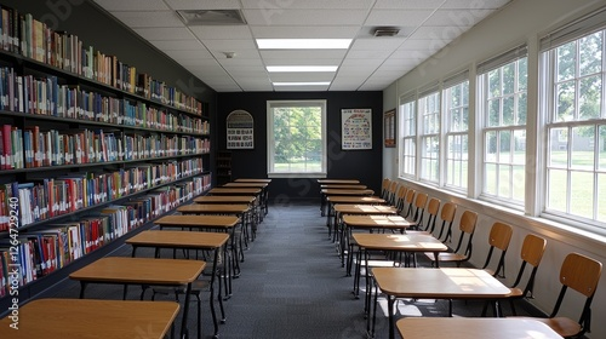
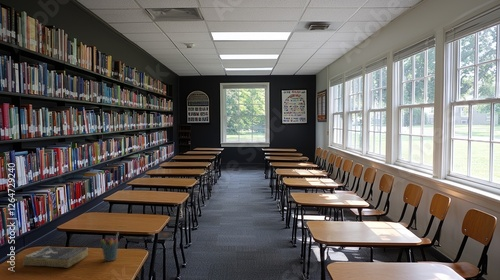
+ book [22,246,89,269]
+ pen holder [100,231,120,262]
